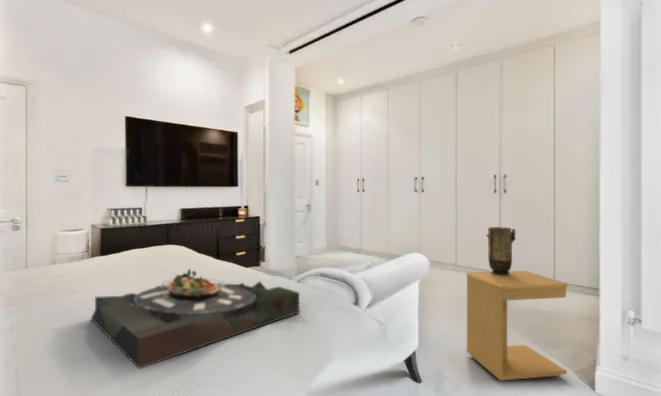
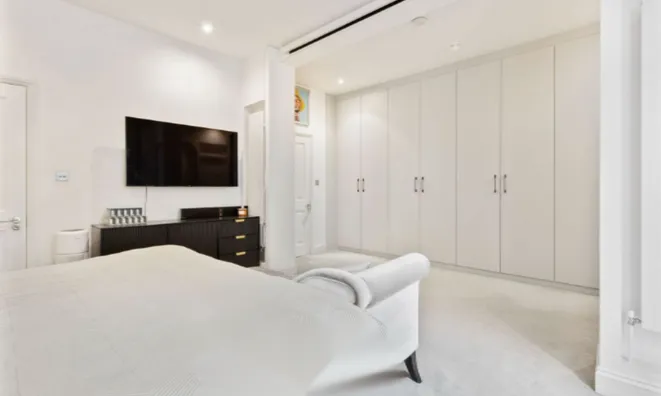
- vase [485,226,517,276]
- side table [466,270,568,382]
- serving tray [90,268,300,370]
